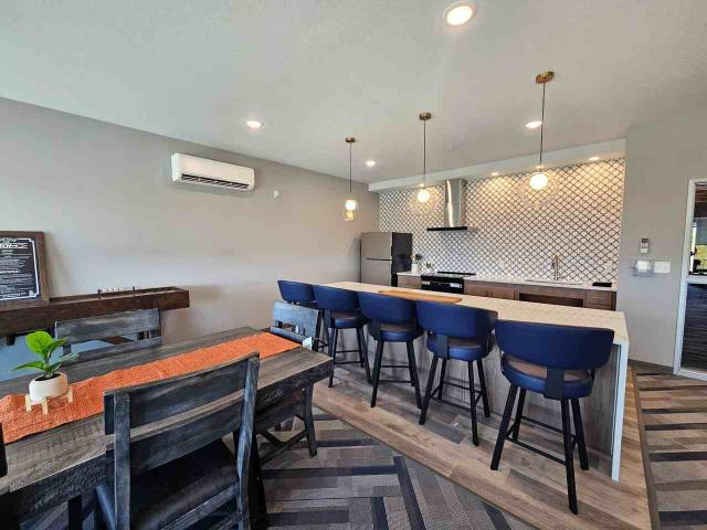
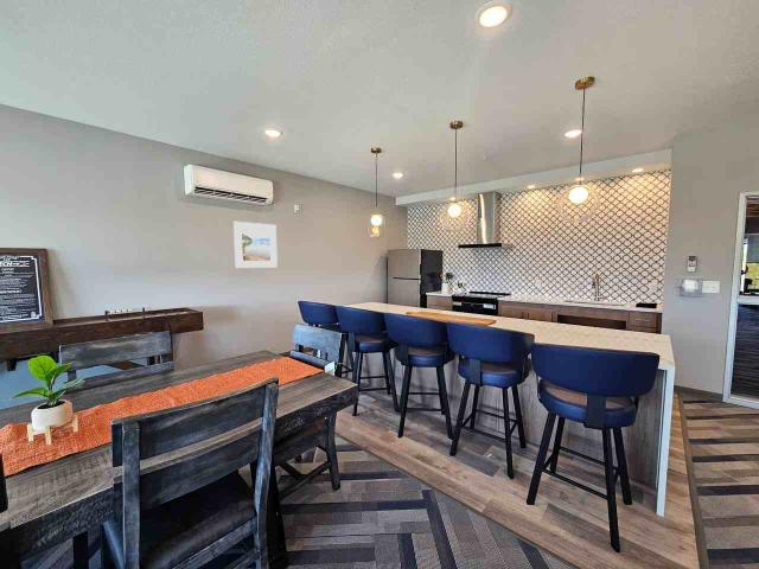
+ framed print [232,220,279,269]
